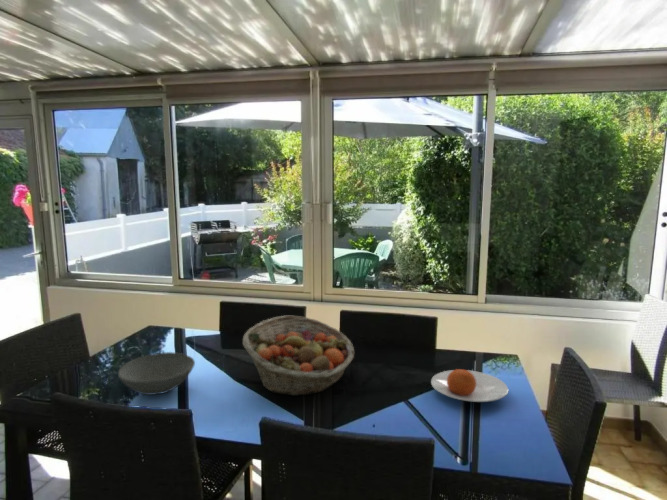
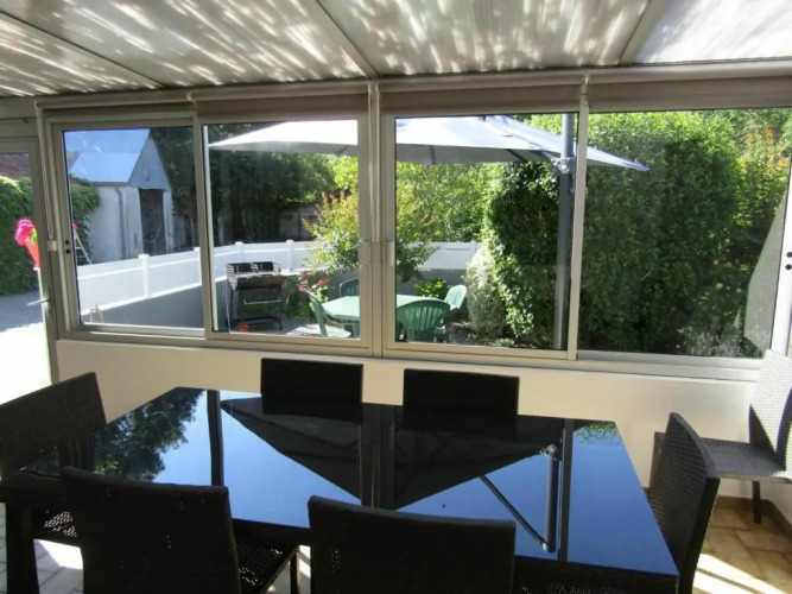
- plate [430,368,509,403]
- bowl [117,351,196,396]
- fruit basket [242,315,355,397]
